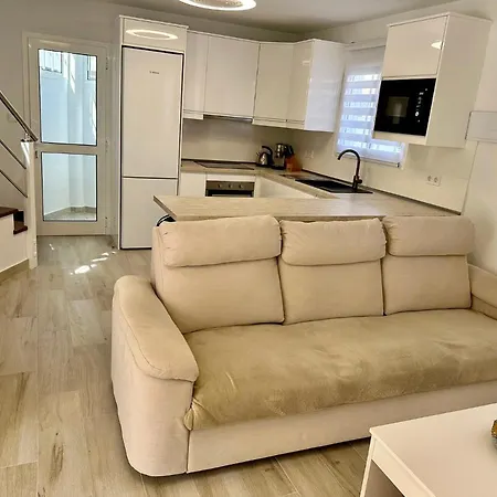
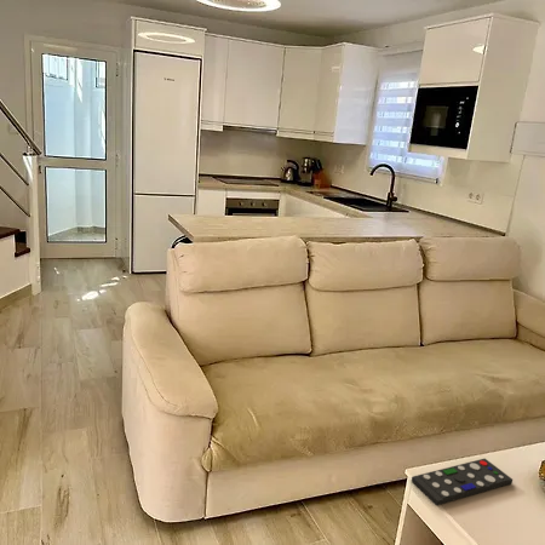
+ remote control [411,458,514,506]
